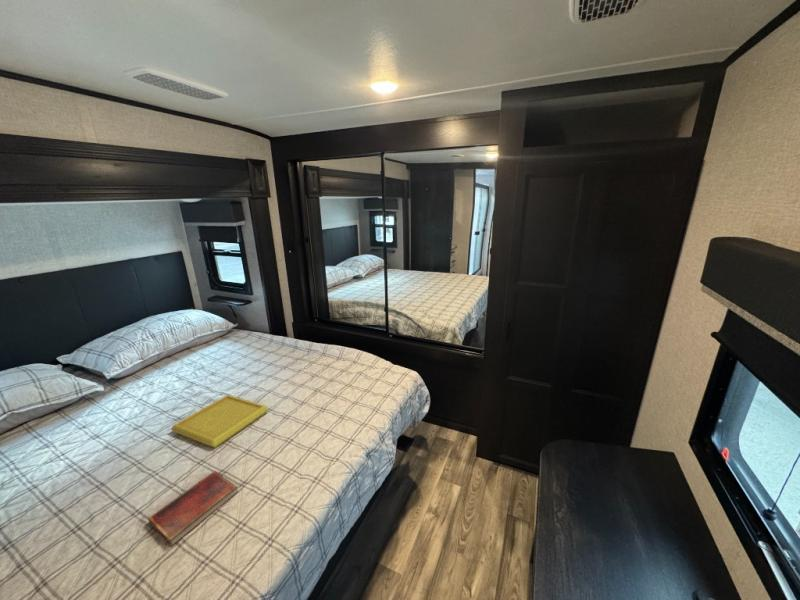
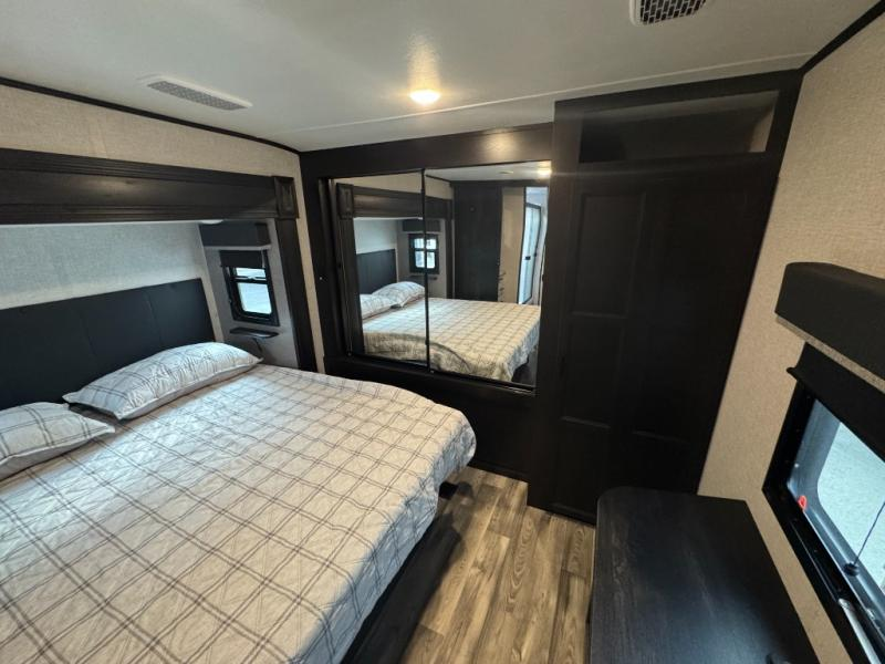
- diary [147,470,239,547]
- serving tray [170,394,269,449]
